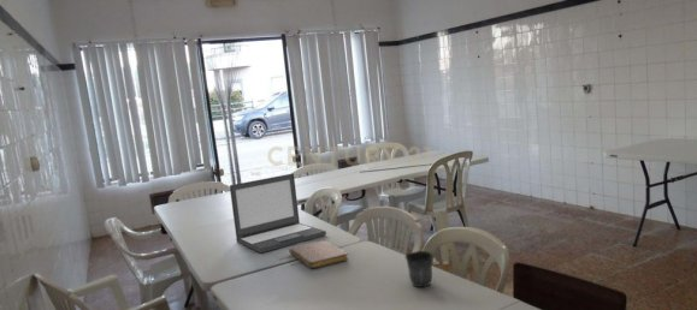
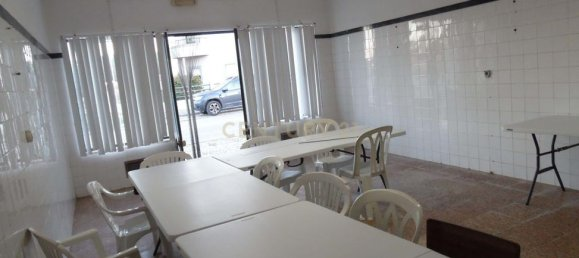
- notebook [288,240,349,270]
- laptop [229,172,327,254]
- mug [404,250,435,288]
